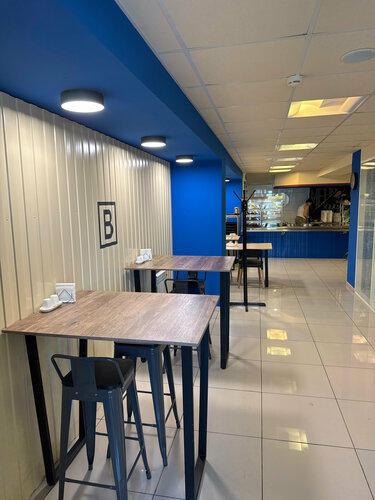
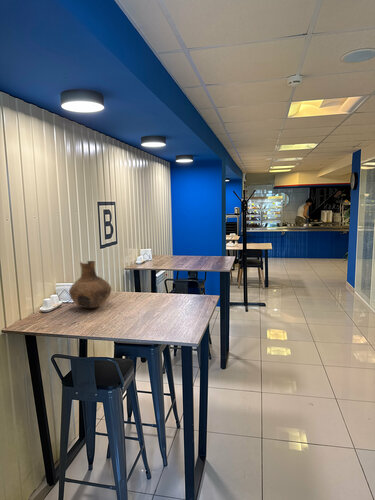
+ vase [68,260,112,309]
